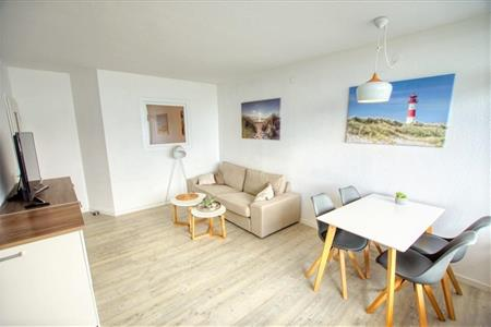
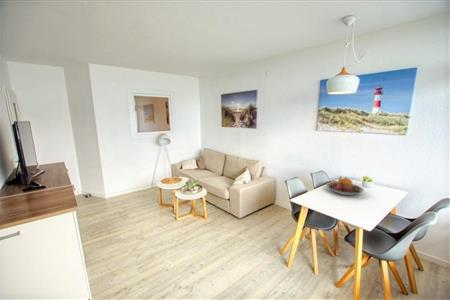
+ fruit bowl [325,175,365,196]
